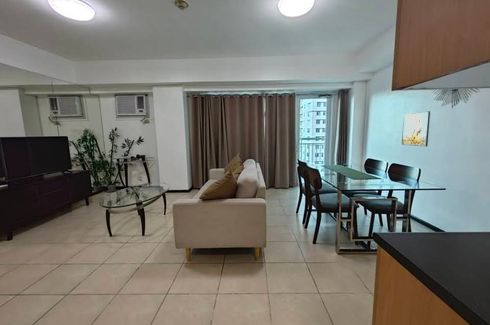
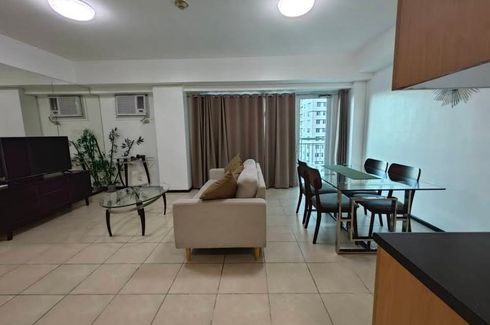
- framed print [401,110,431,147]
